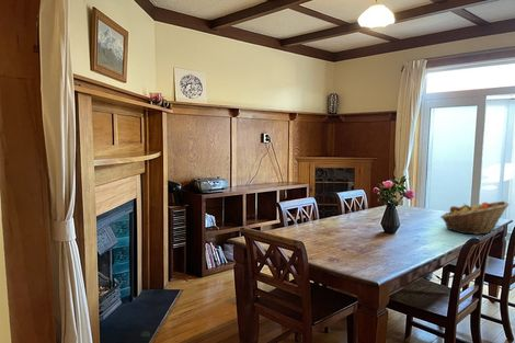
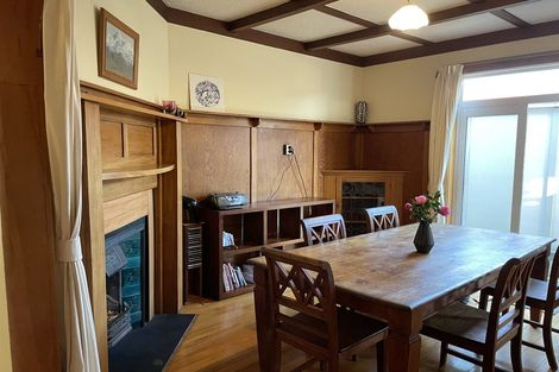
- fruit basket [439,201,510,236]
